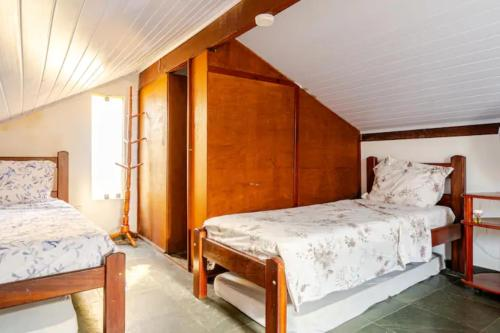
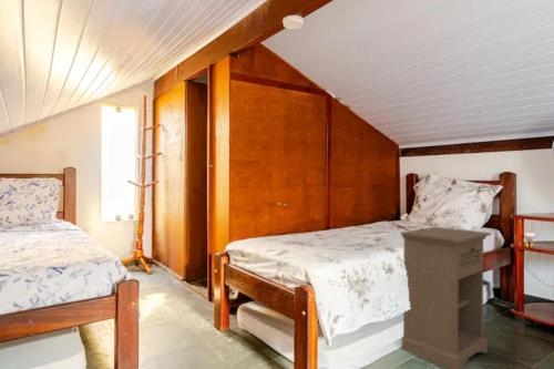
+ nightstand [400,226,492,369]
